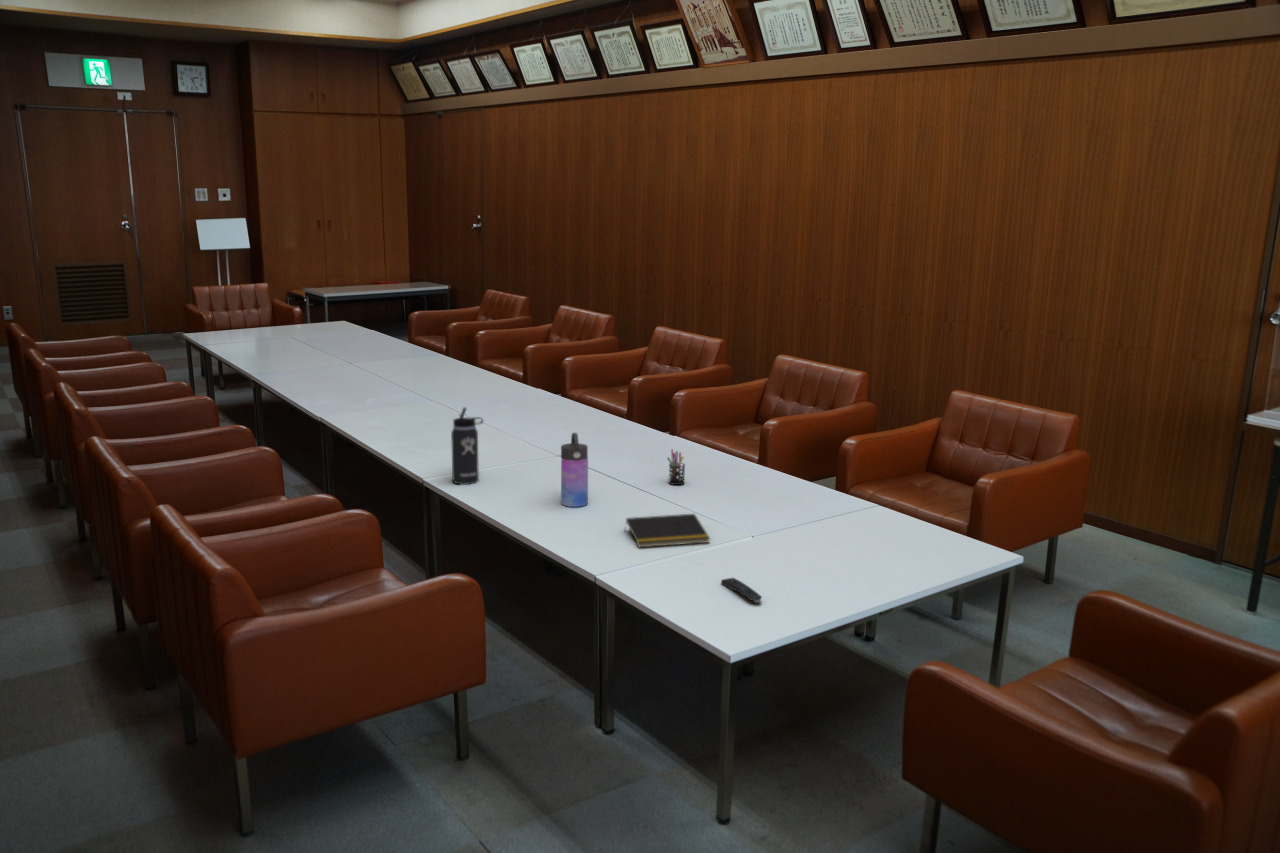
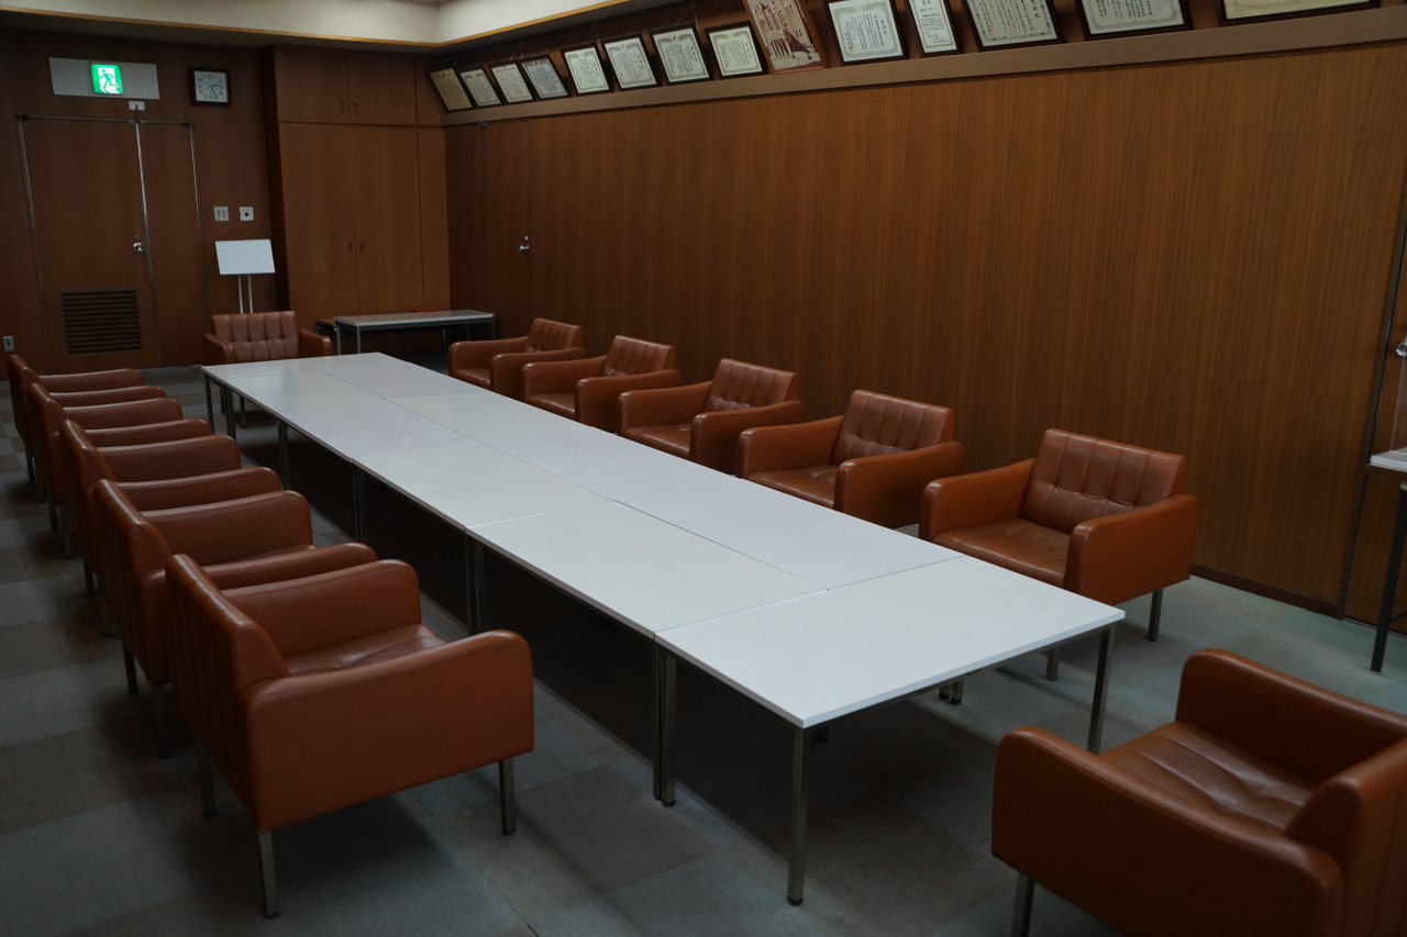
- water bottle [560,432,589,508]
- pen holder [666,448,686,486]
- remote control [720,577,763,604]
- notepad [623,513,711,548]
- thermos bottle [450,406,484,486]
